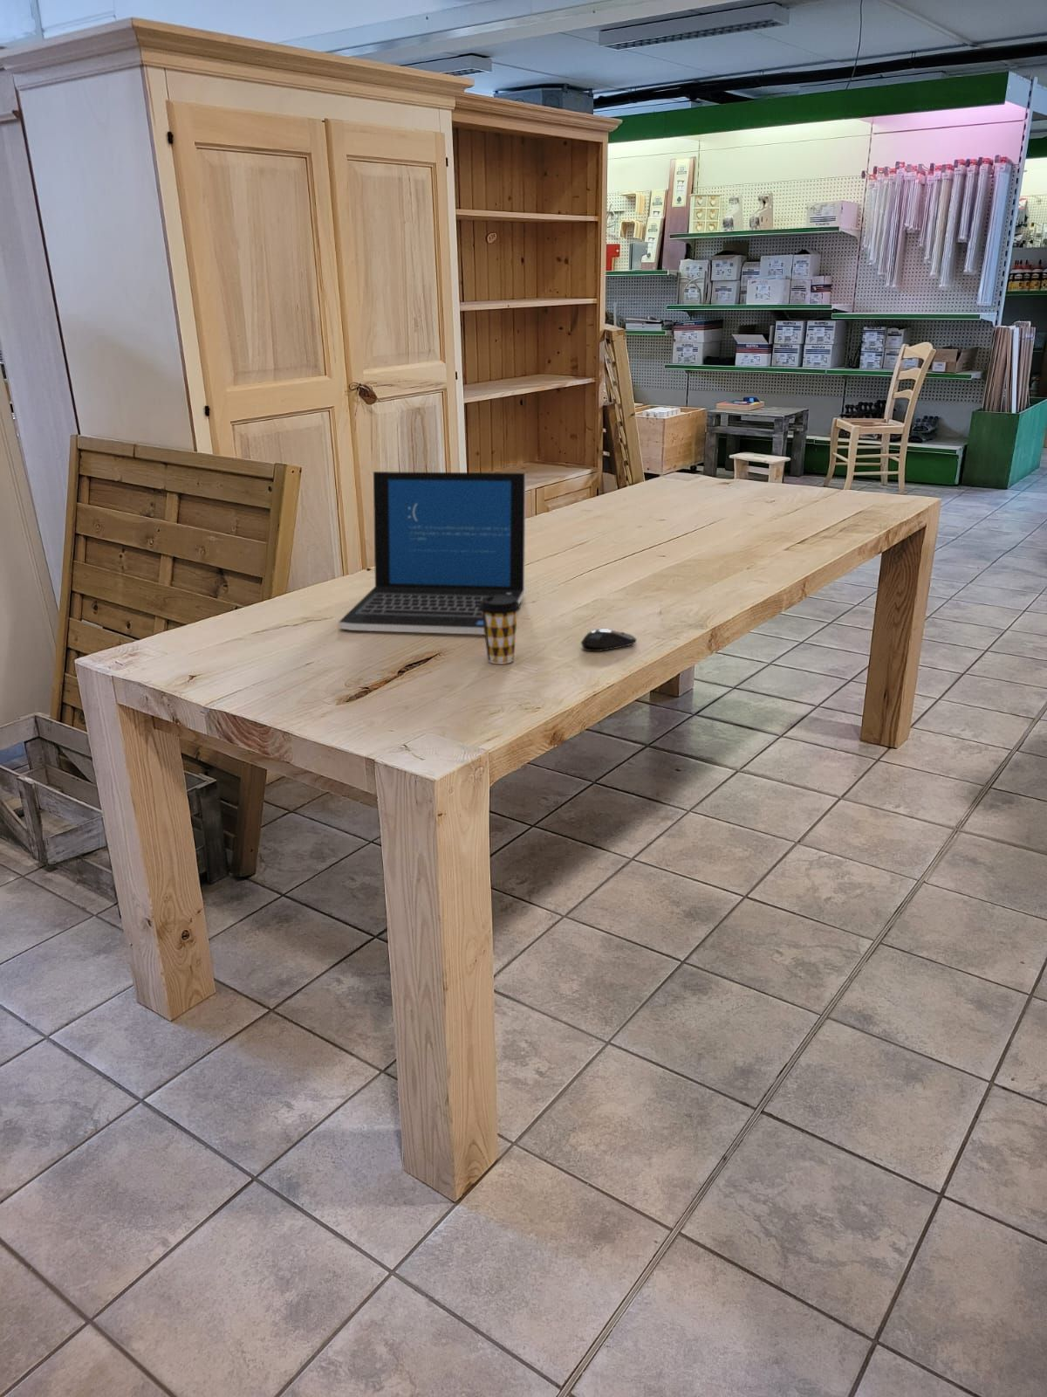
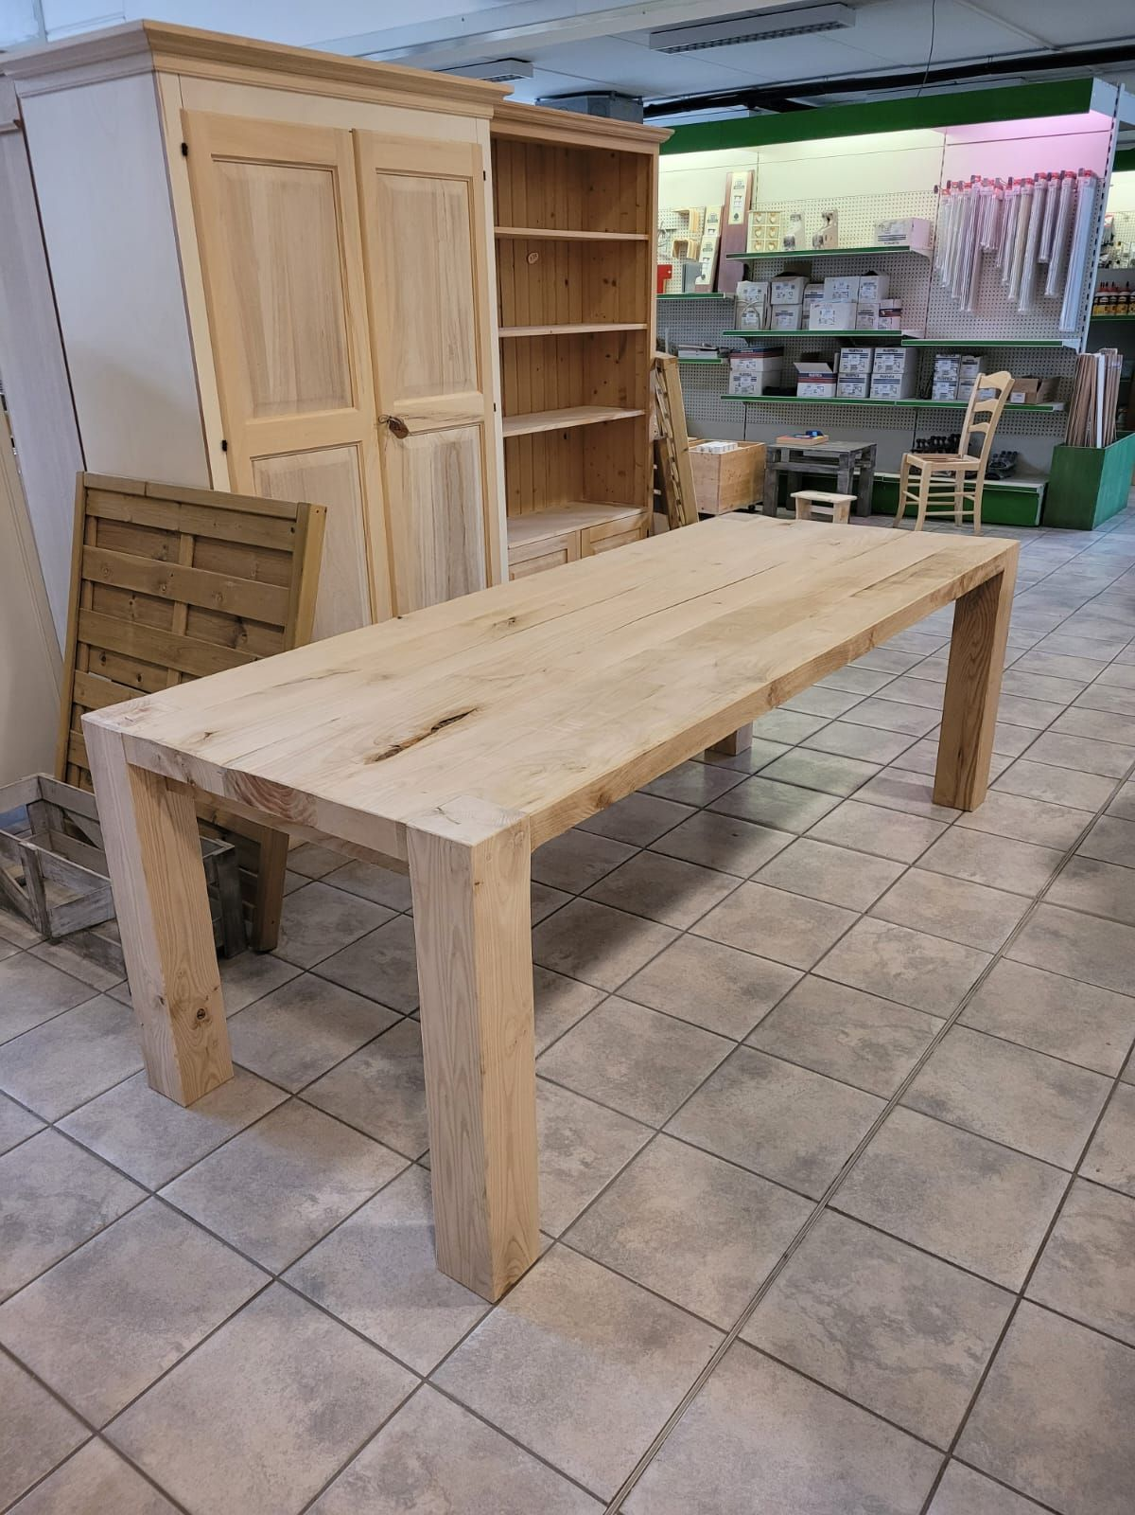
- laptop [338,471,527,636]
- coffee cup [480,595,521,666]
- computer mouse [581,627,637,652]
